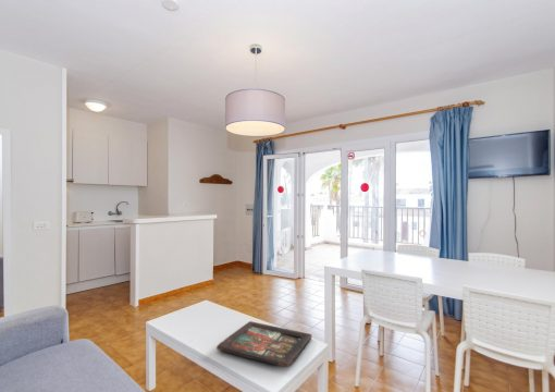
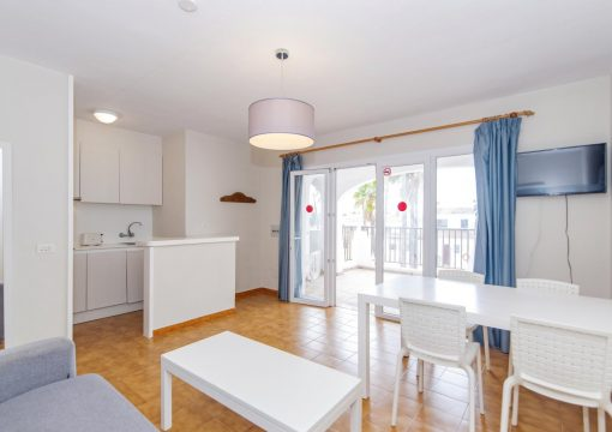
- decorative tray [215,320,313,368]
